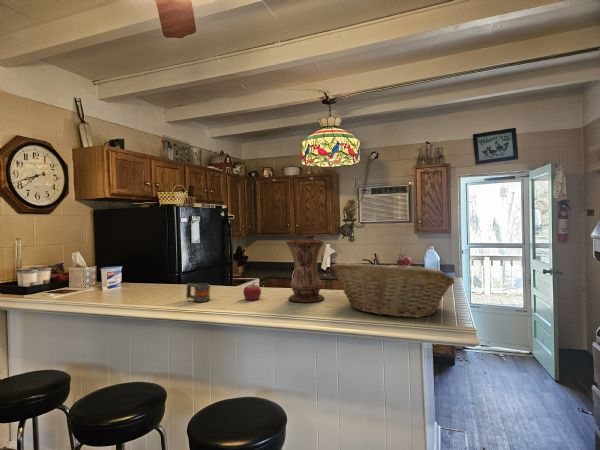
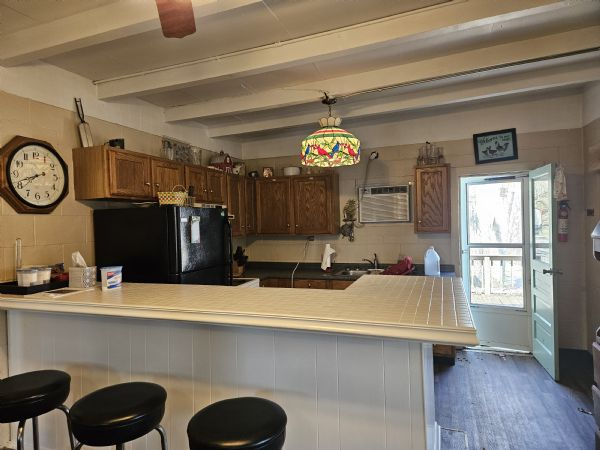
- fruit basket [329,261,456,319]
- vase [285,239,325,304]
- mug [185,282,211,303]
- fruit [242,281,262,301]
